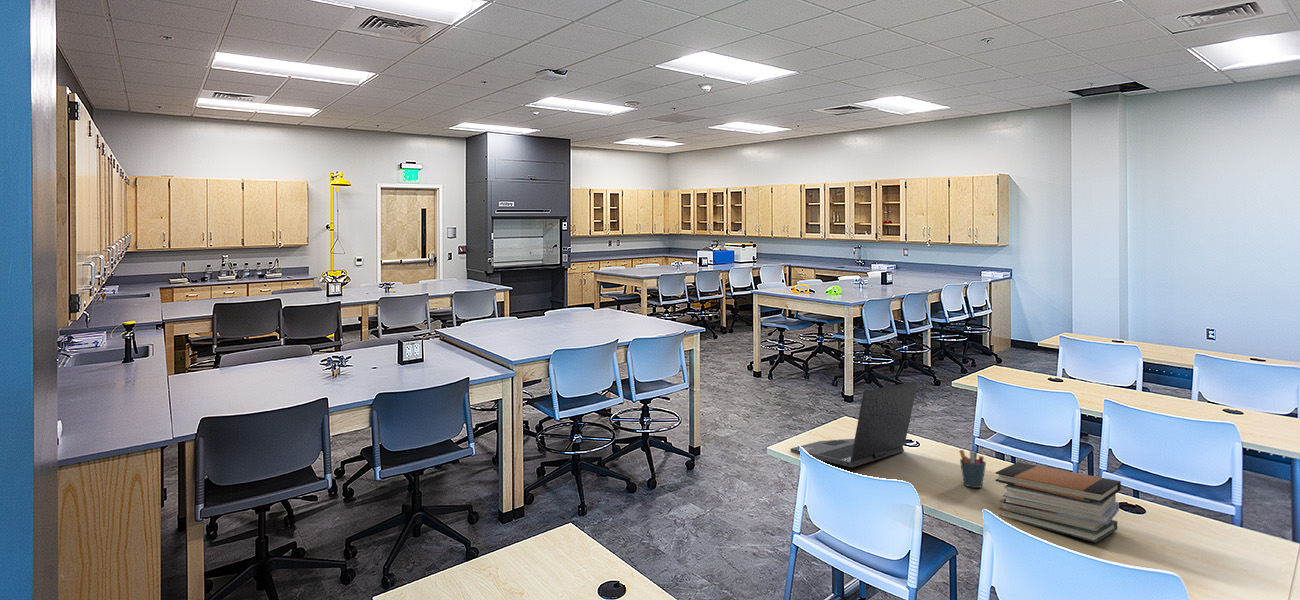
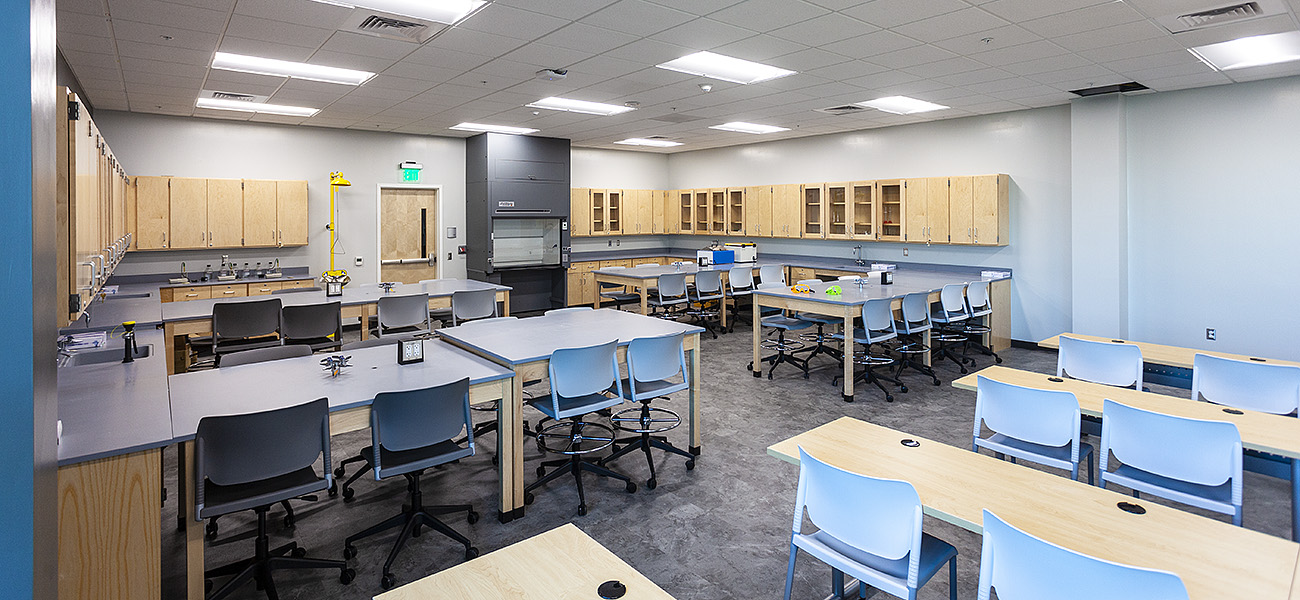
- pen holder [958,449,987,489]
- book stack [994,461,1122,543]
- laptop [790,381,918,468]
